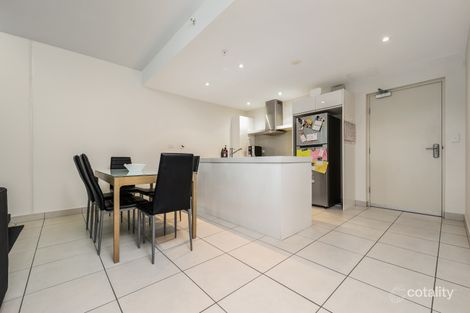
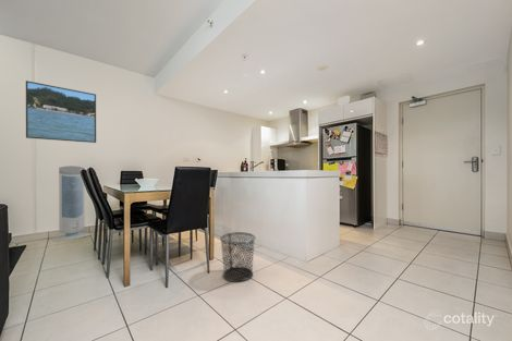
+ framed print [25,80,97,144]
+ air purifier [51,165,92,242]
+ waste bin [219,231,256,283]
